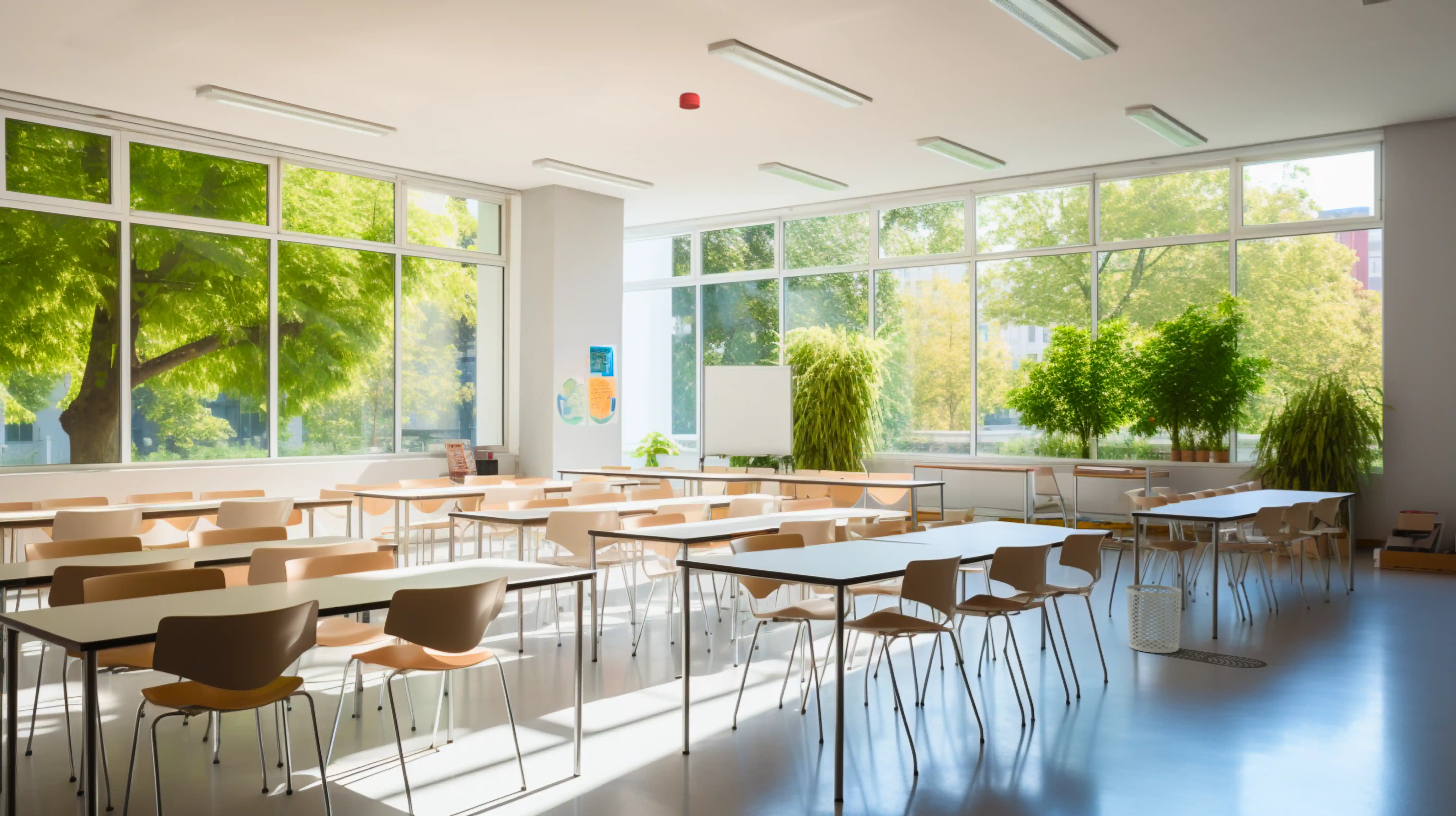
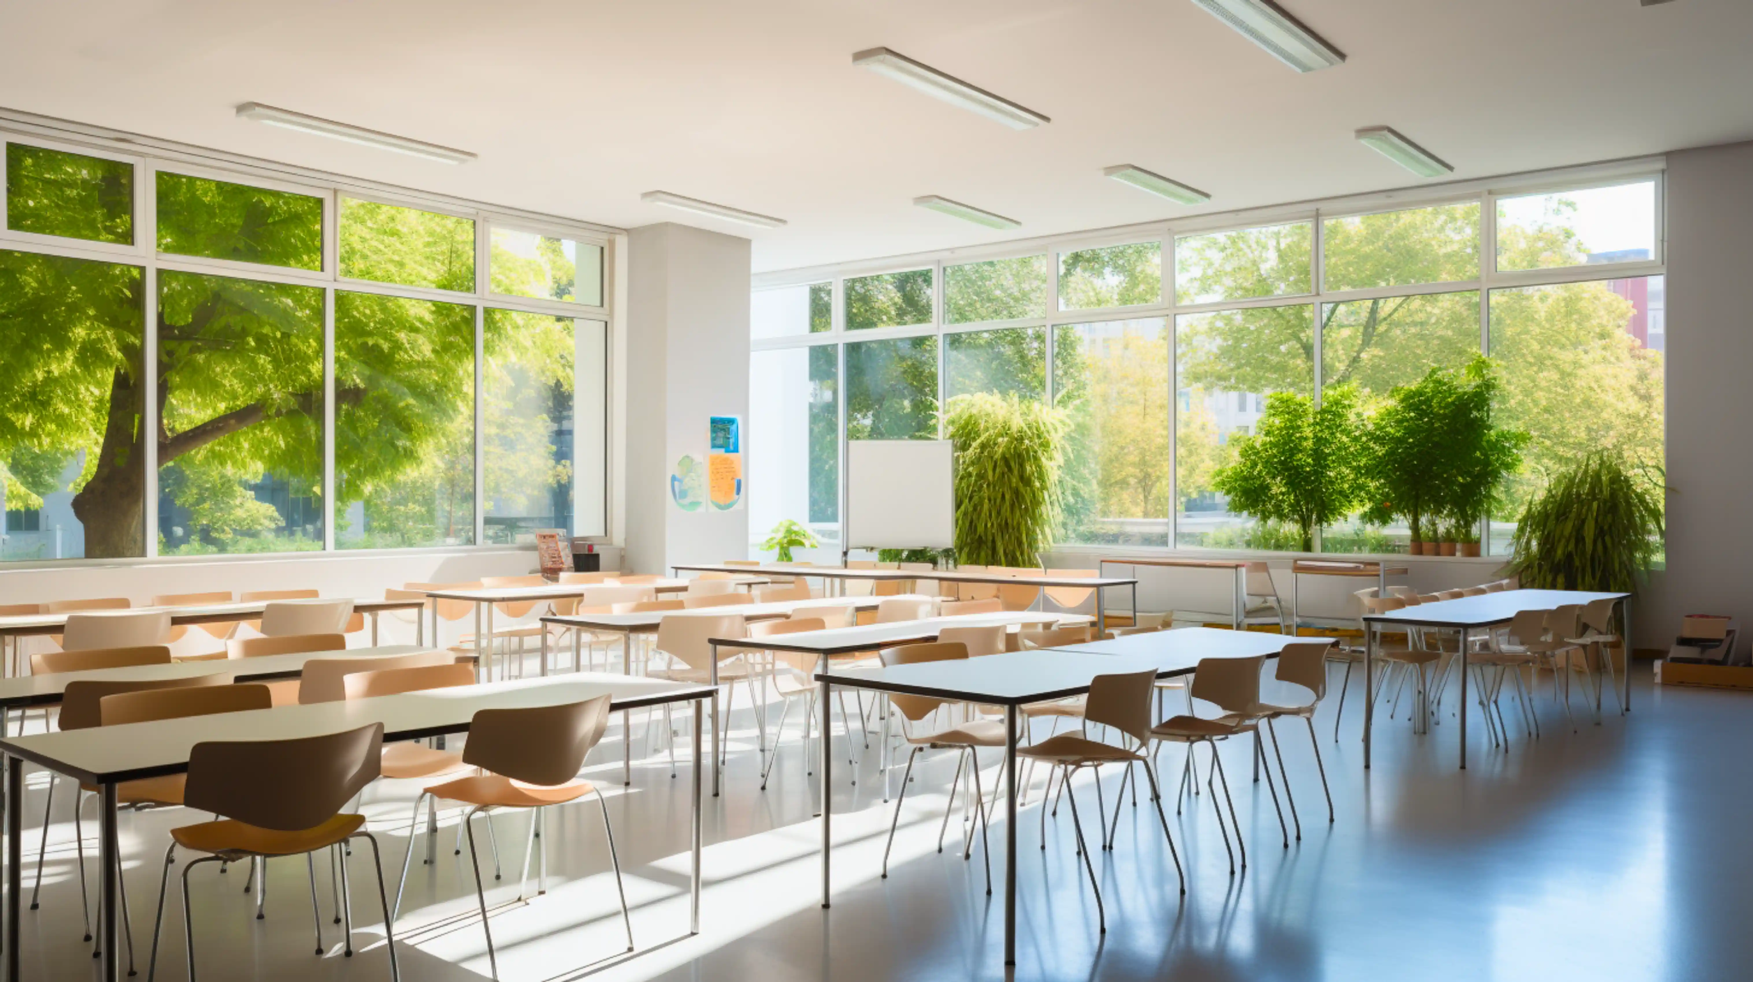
- smoke detector [679,92,700,110]
- waste bin [1126,584,1182,654]
